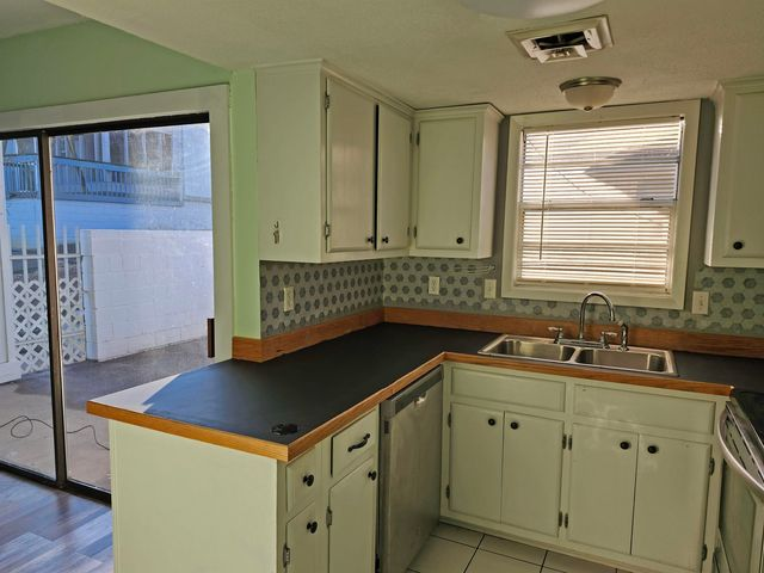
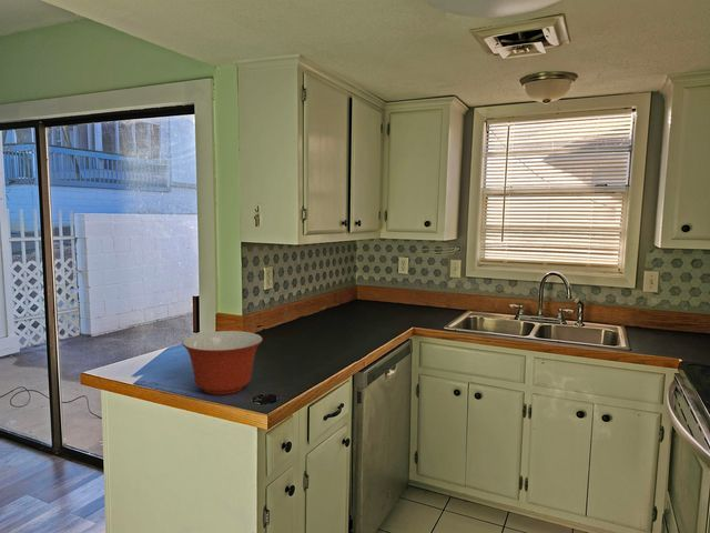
+ mixing bowl [181,330,264,395]
